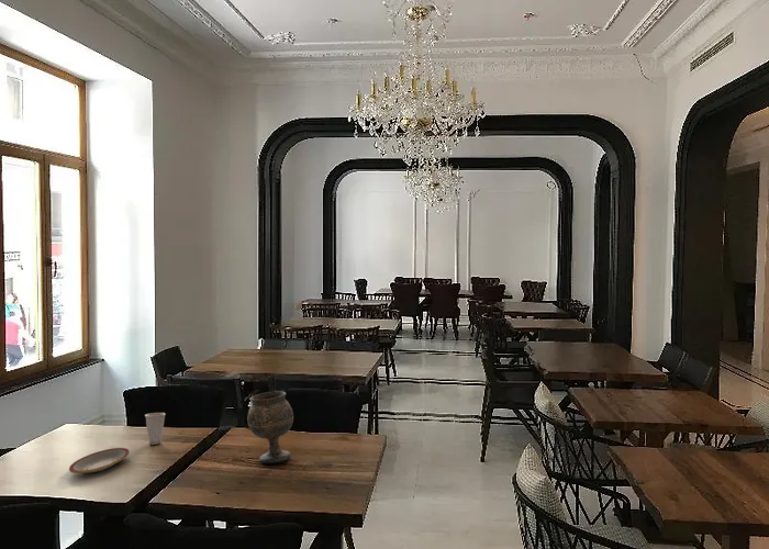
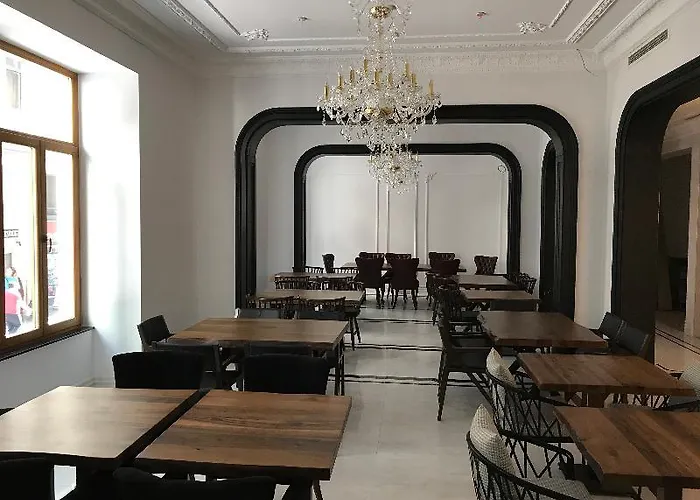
- plate [68,447,131,474]
- cup [144,412,166,446]
- goblet [246,390,294,464]
